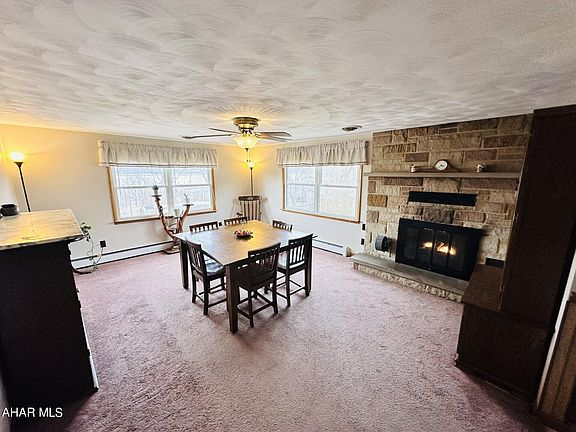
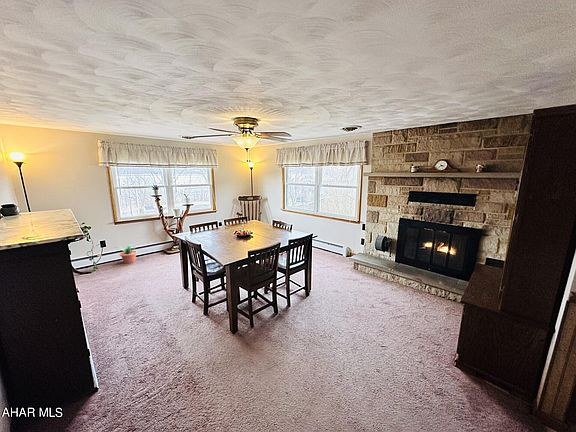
+ potted plant [114,243,138,265]
